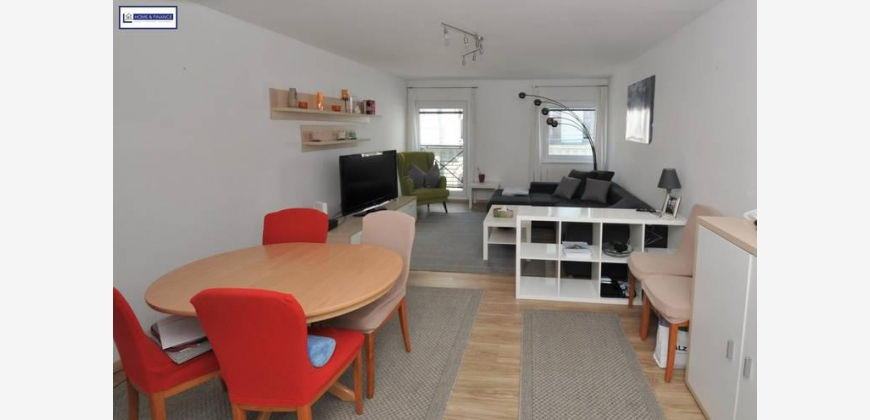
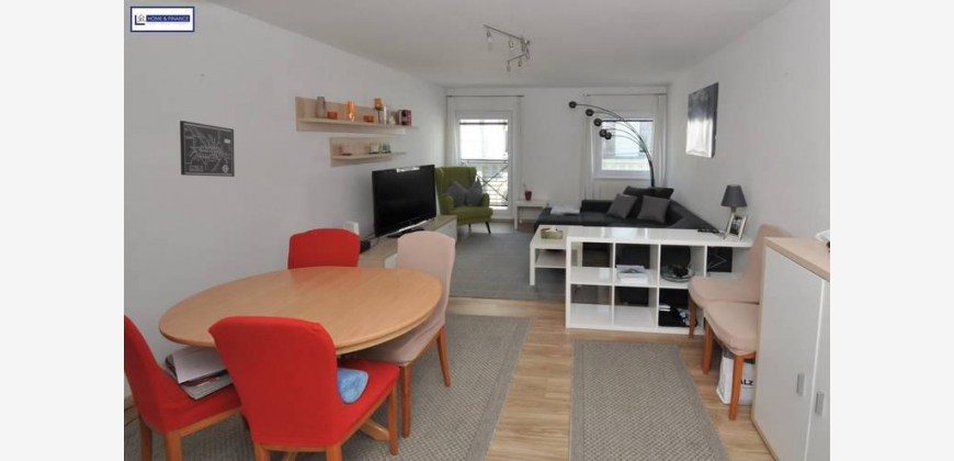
+ wall art [179,120,236,178]
